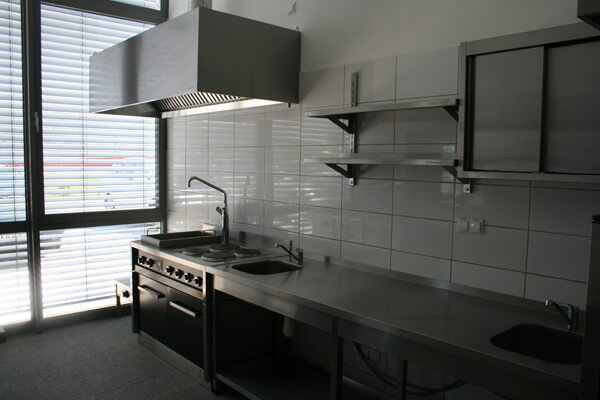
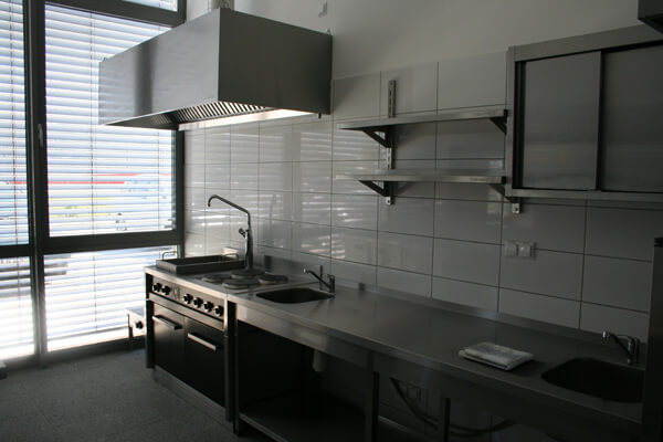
+ dish towel [457,341,535,371]
